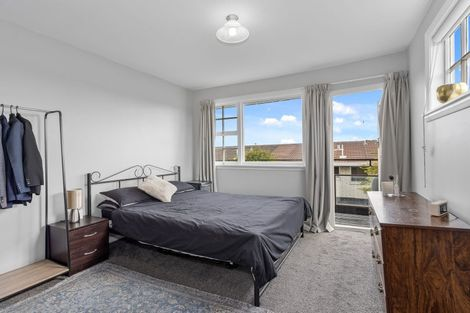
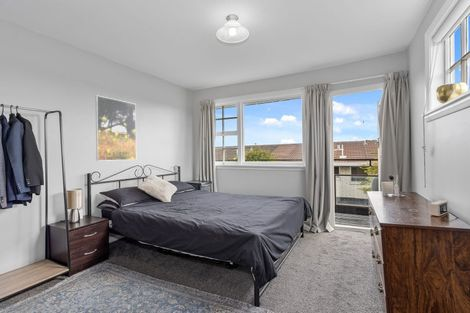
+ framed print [95,95,137,162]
